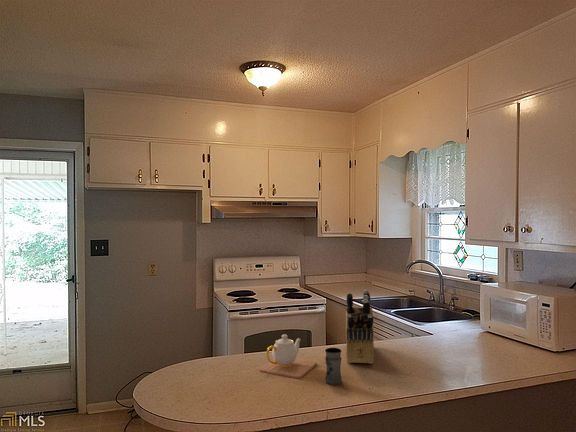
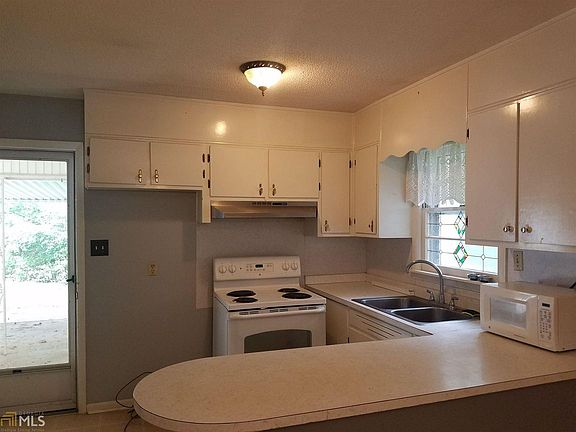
- knife block [345,289,375,365]
- teapot [258,333,318,380]
- jar [324,347,343,386]
